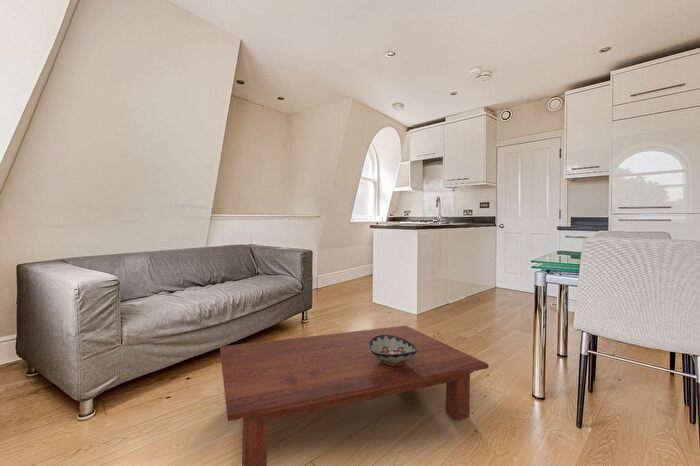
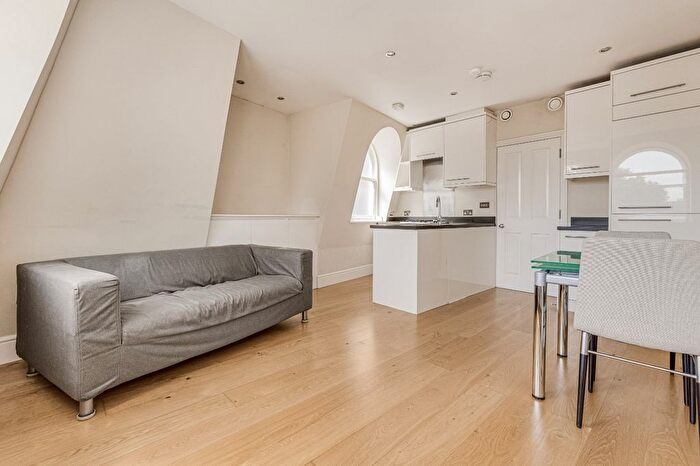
- decorative bowl [368,335,418,366]
- coffee table [219,325,490,466]
